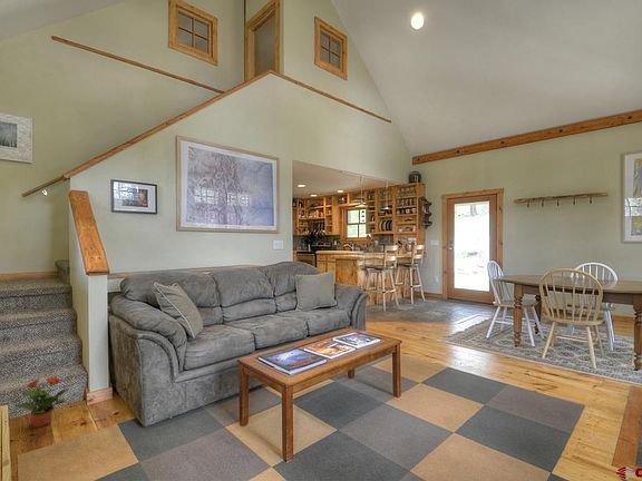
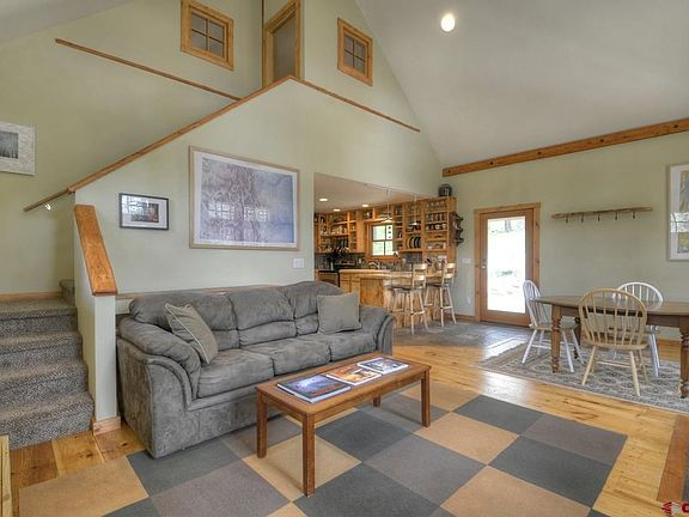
- potted plant [13,375,69,429]
